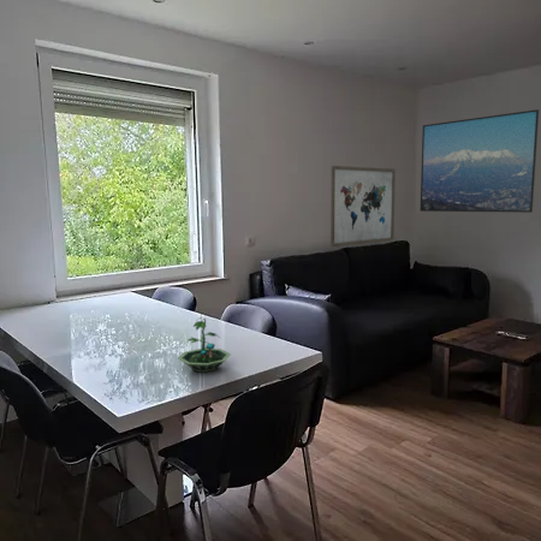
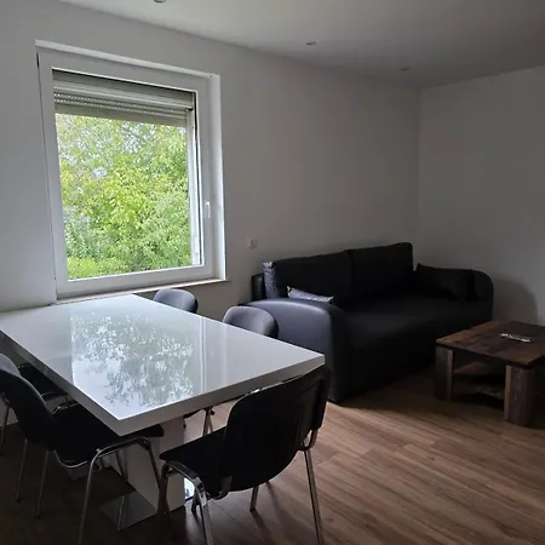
- wall art [329,165,397,248]
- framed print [420,108,540,214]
- terrarium [177,316,232,374]
